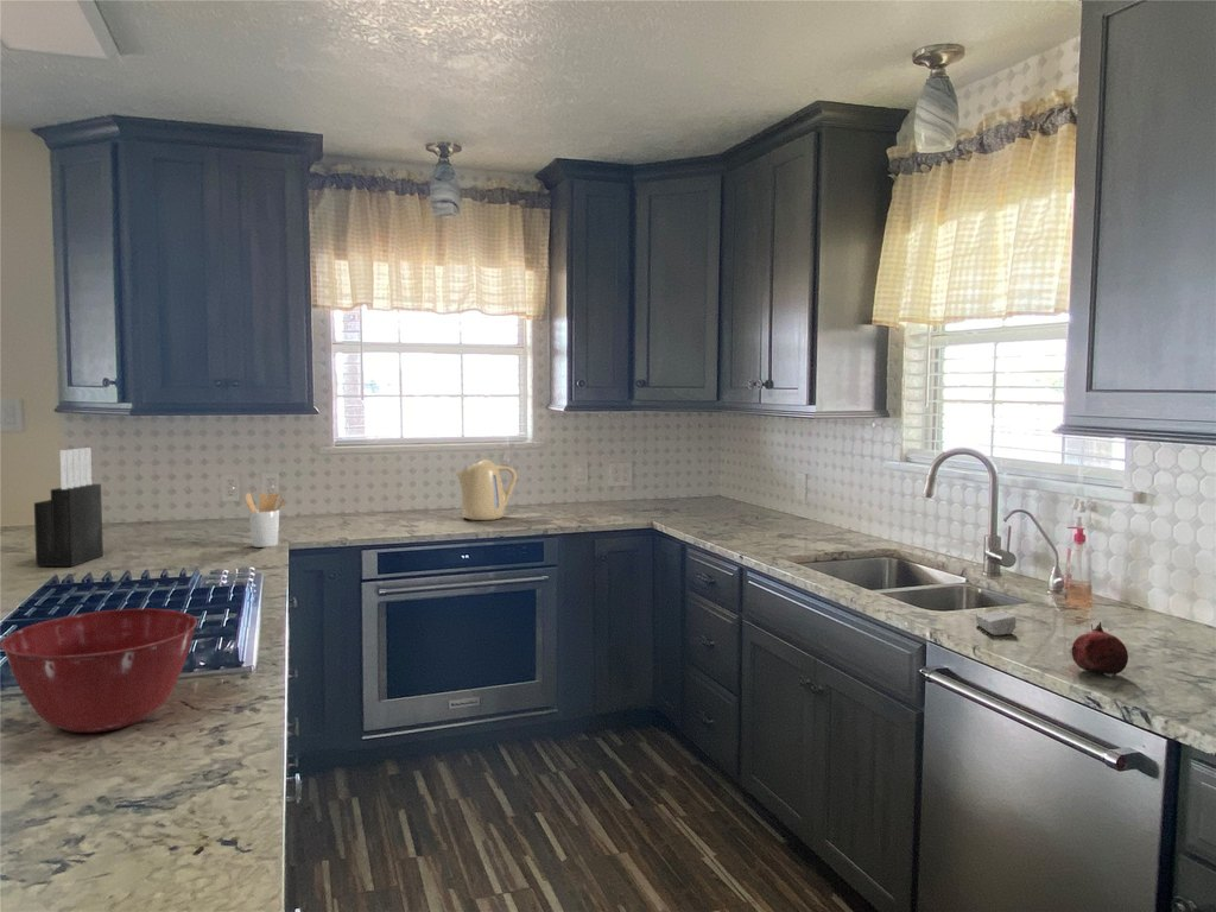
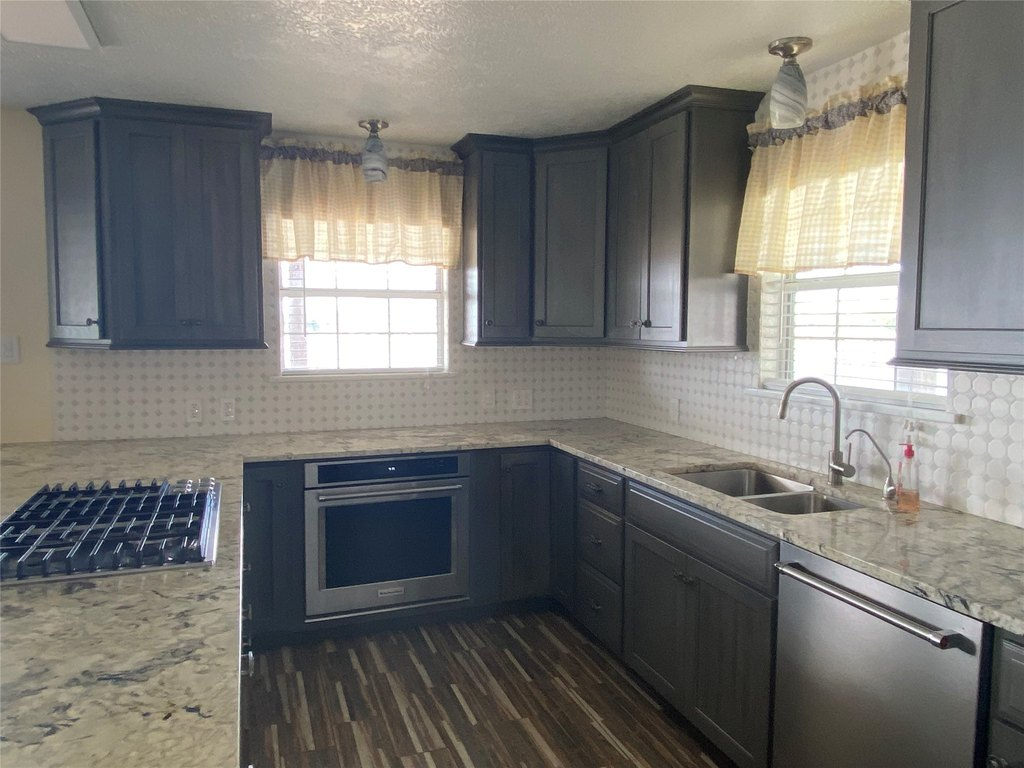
- fruit [1070,621,1129,679]
- kettle [455,458,518,521]
- utensil holder [243,492,286,549]
- soap bar [975,609,1016,636]
- knife block [33,446,104,568]
- mixing bowl [0,608,198,734]
